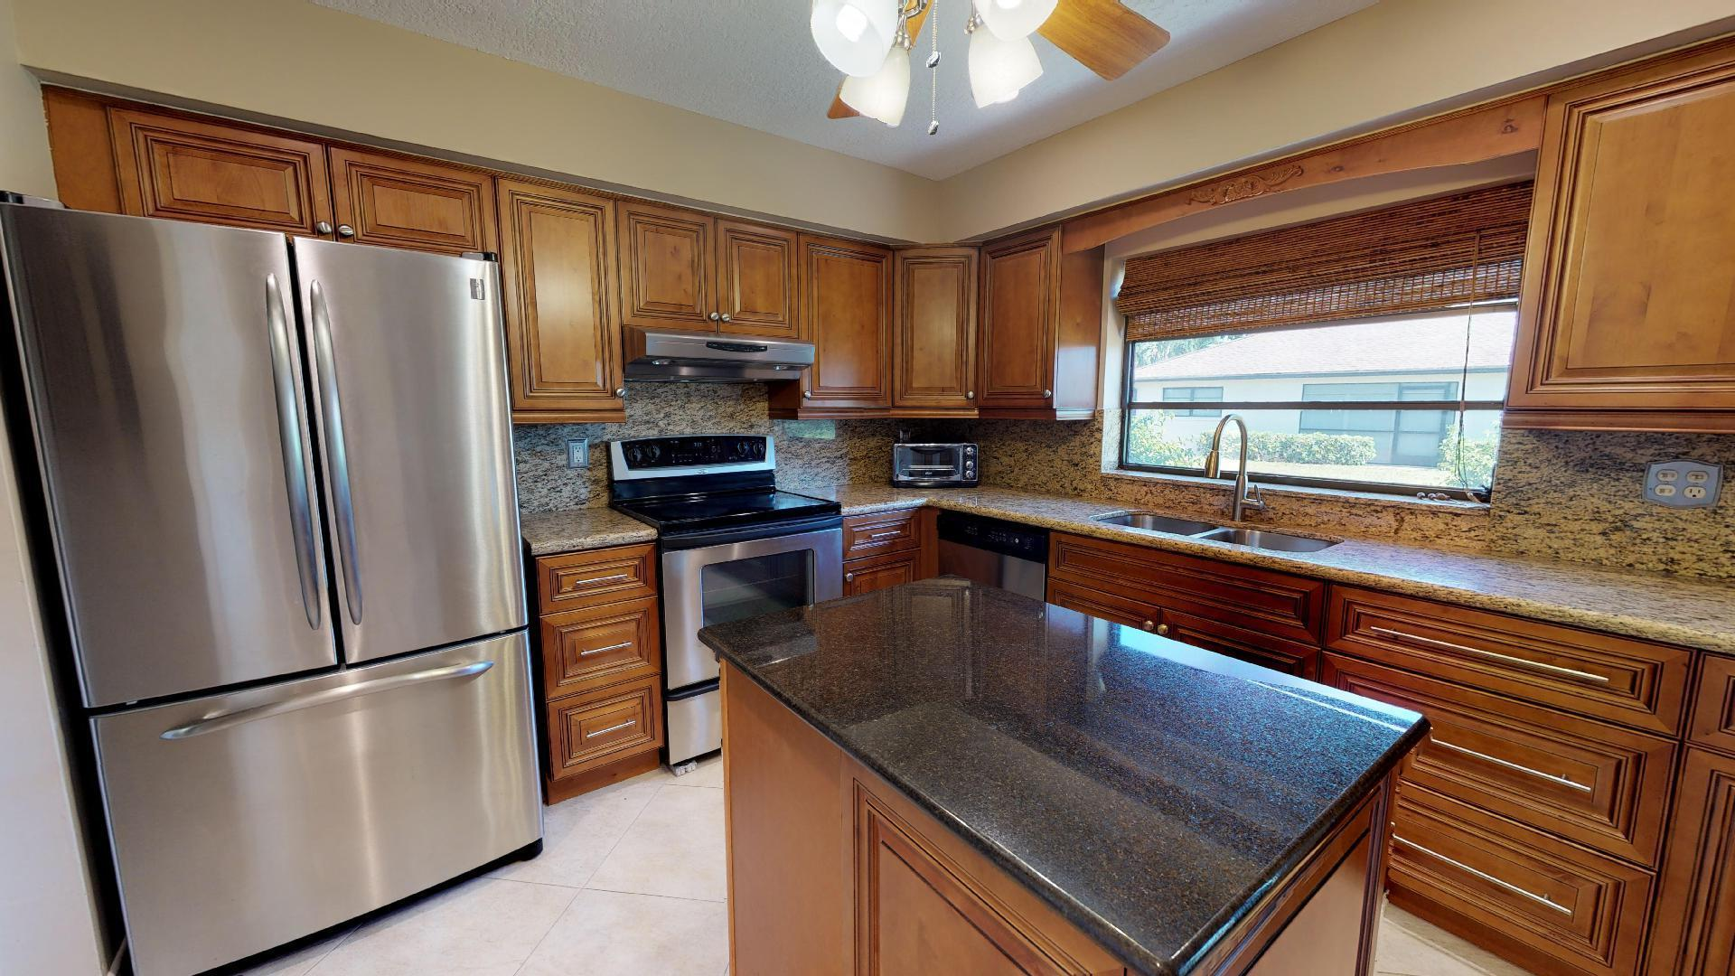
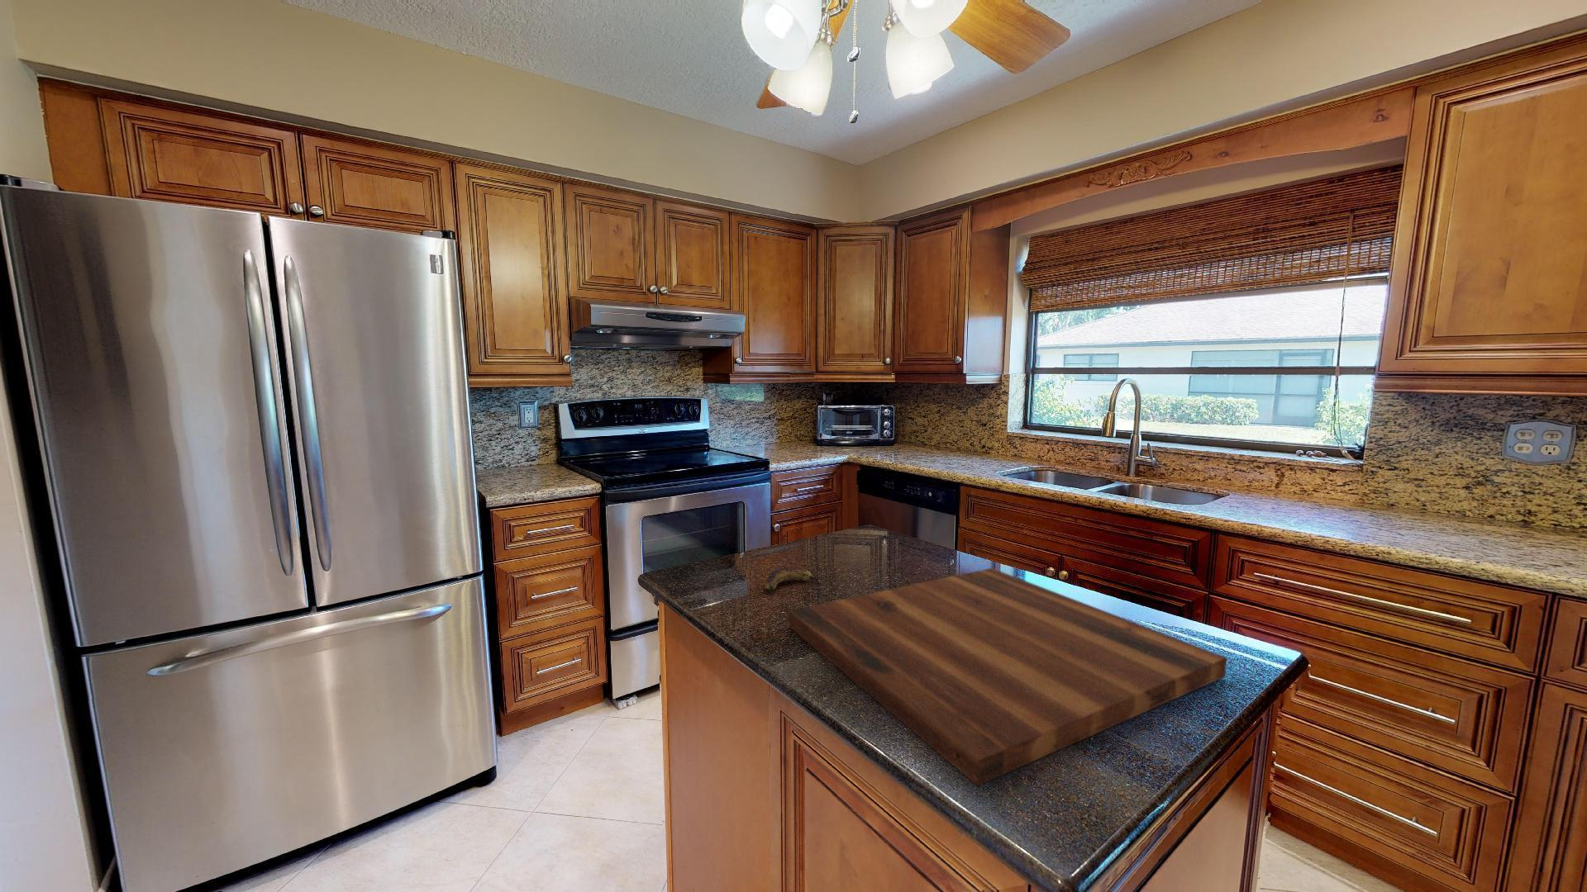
+ cutting board [788,567,1227,787]
+ banana [764,566,823,592]
